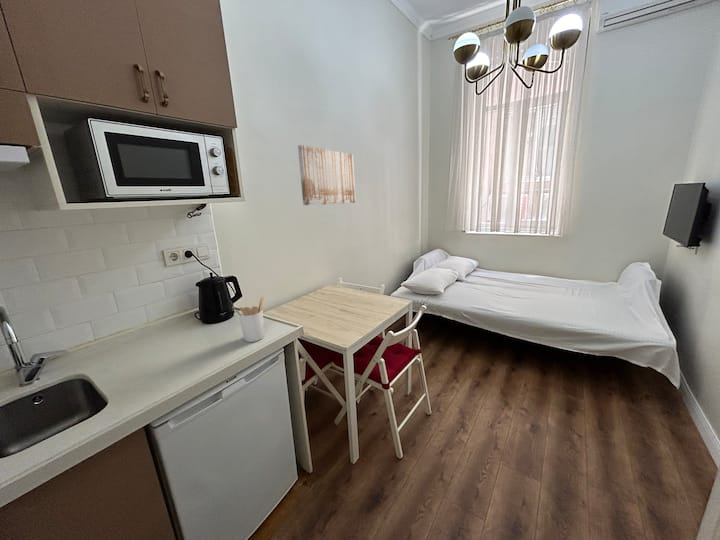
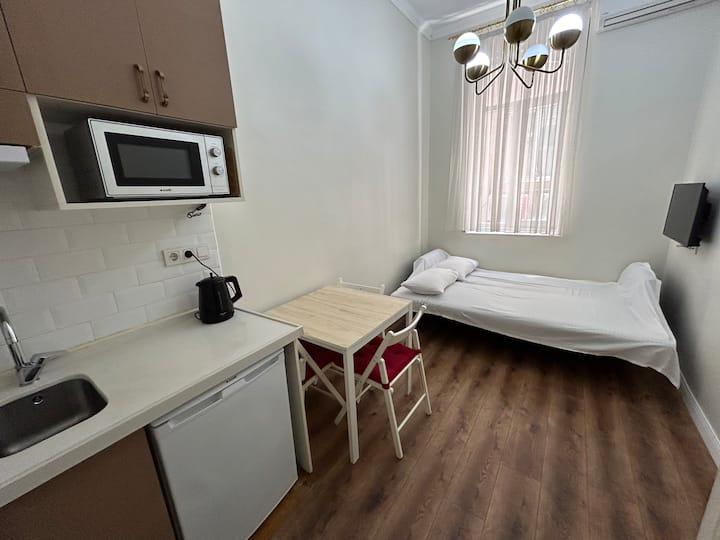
- wall art [297,144,357,206]
- utensil holder [231,296,265,343]
